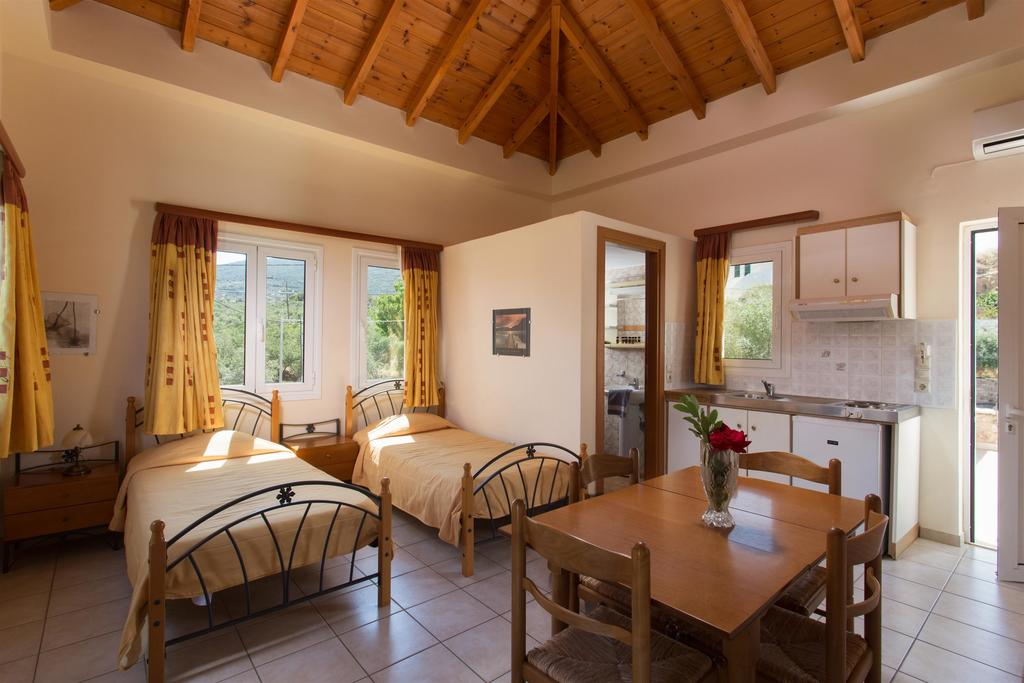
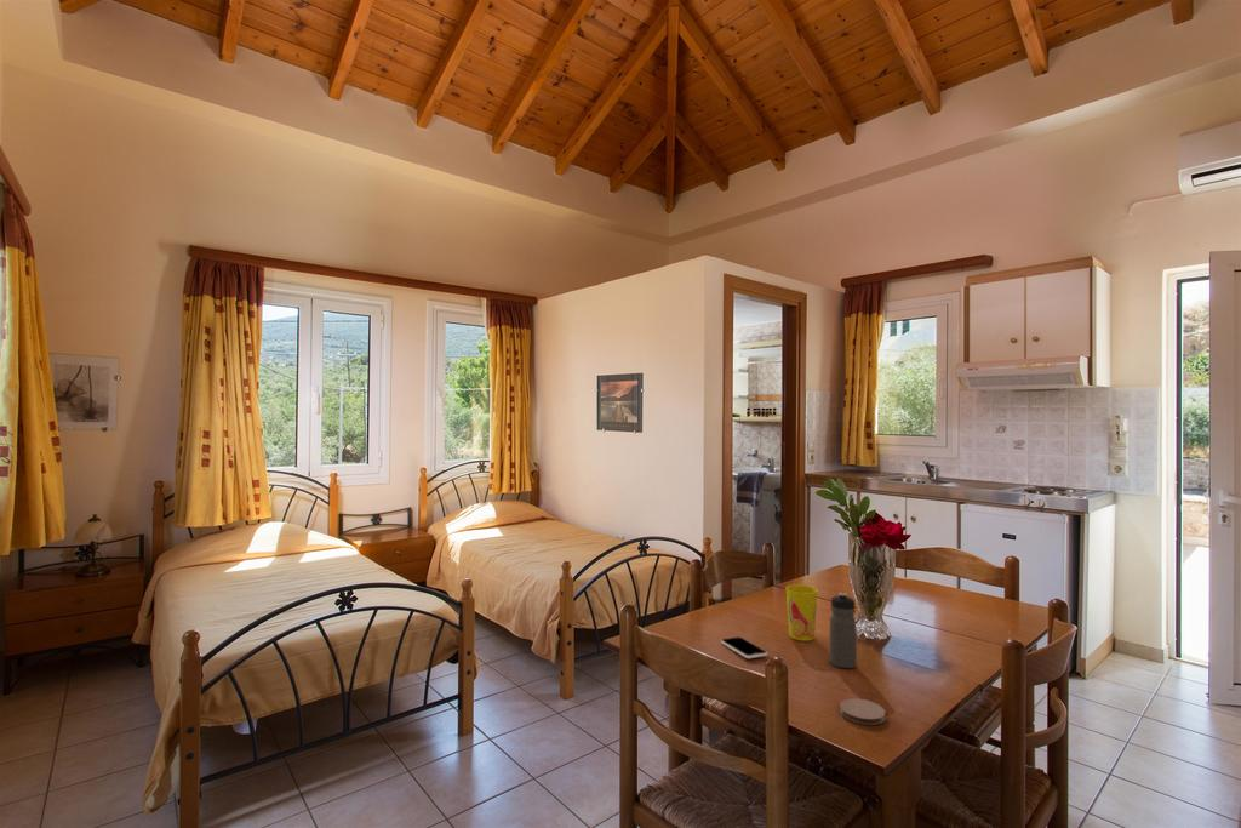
+ cup [785,583,819,643]
+ water bottle [829,592,858,669]
+ coaster [839,697,887,726]
+ smartphone [720,636,768,659]
